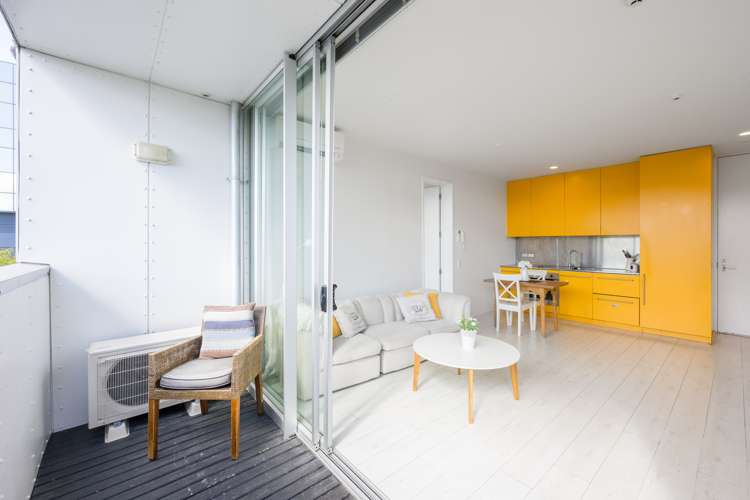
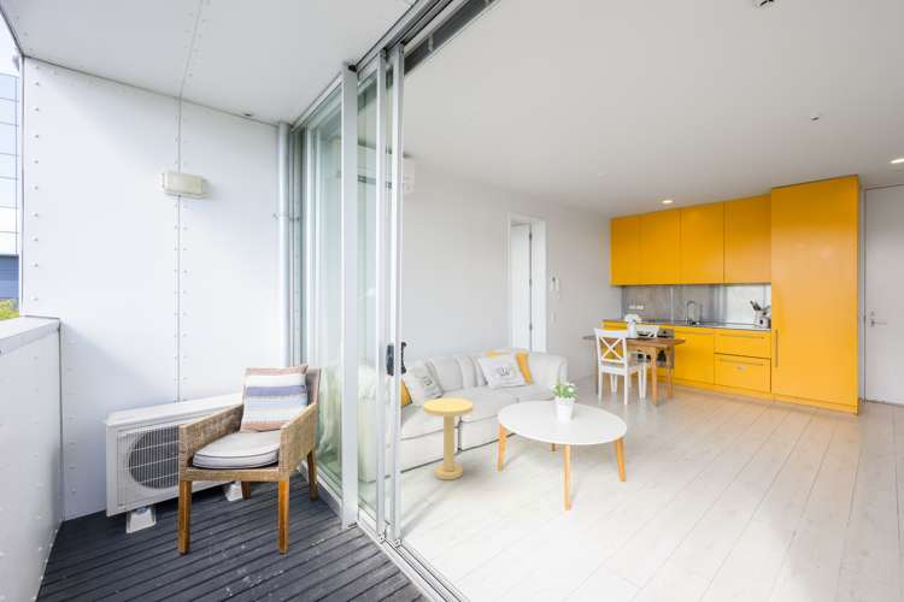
+ side table [422,397,475,480]
